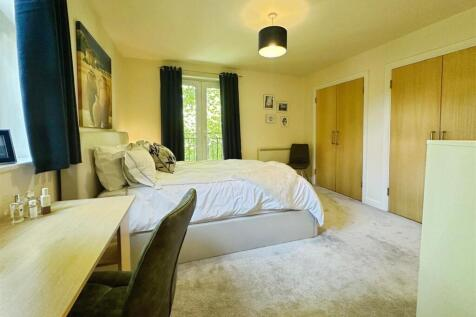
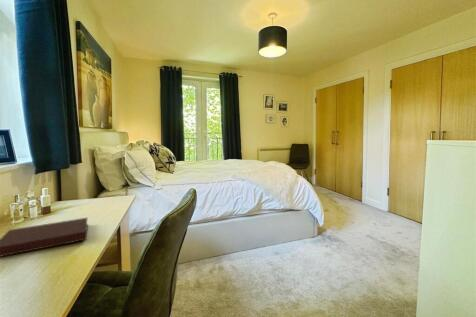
+ notebook [0,217,89,258]
